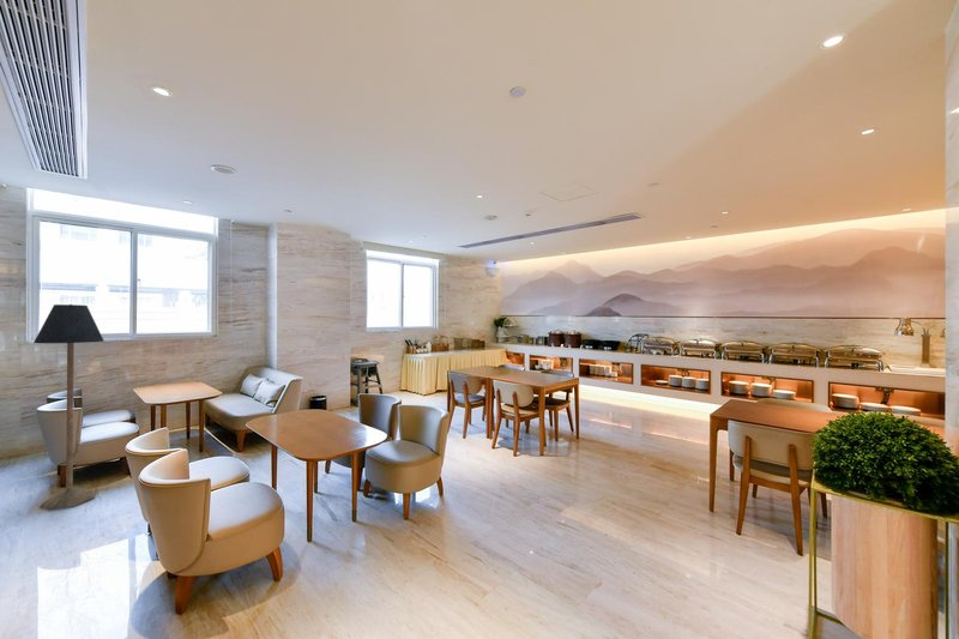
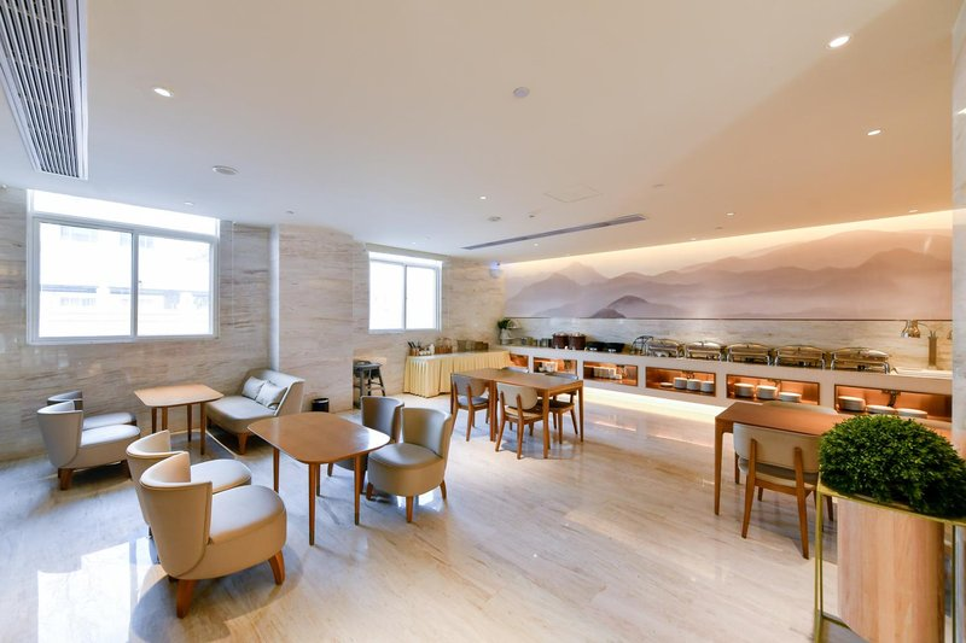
- floor lamp [32,303,105,512]
